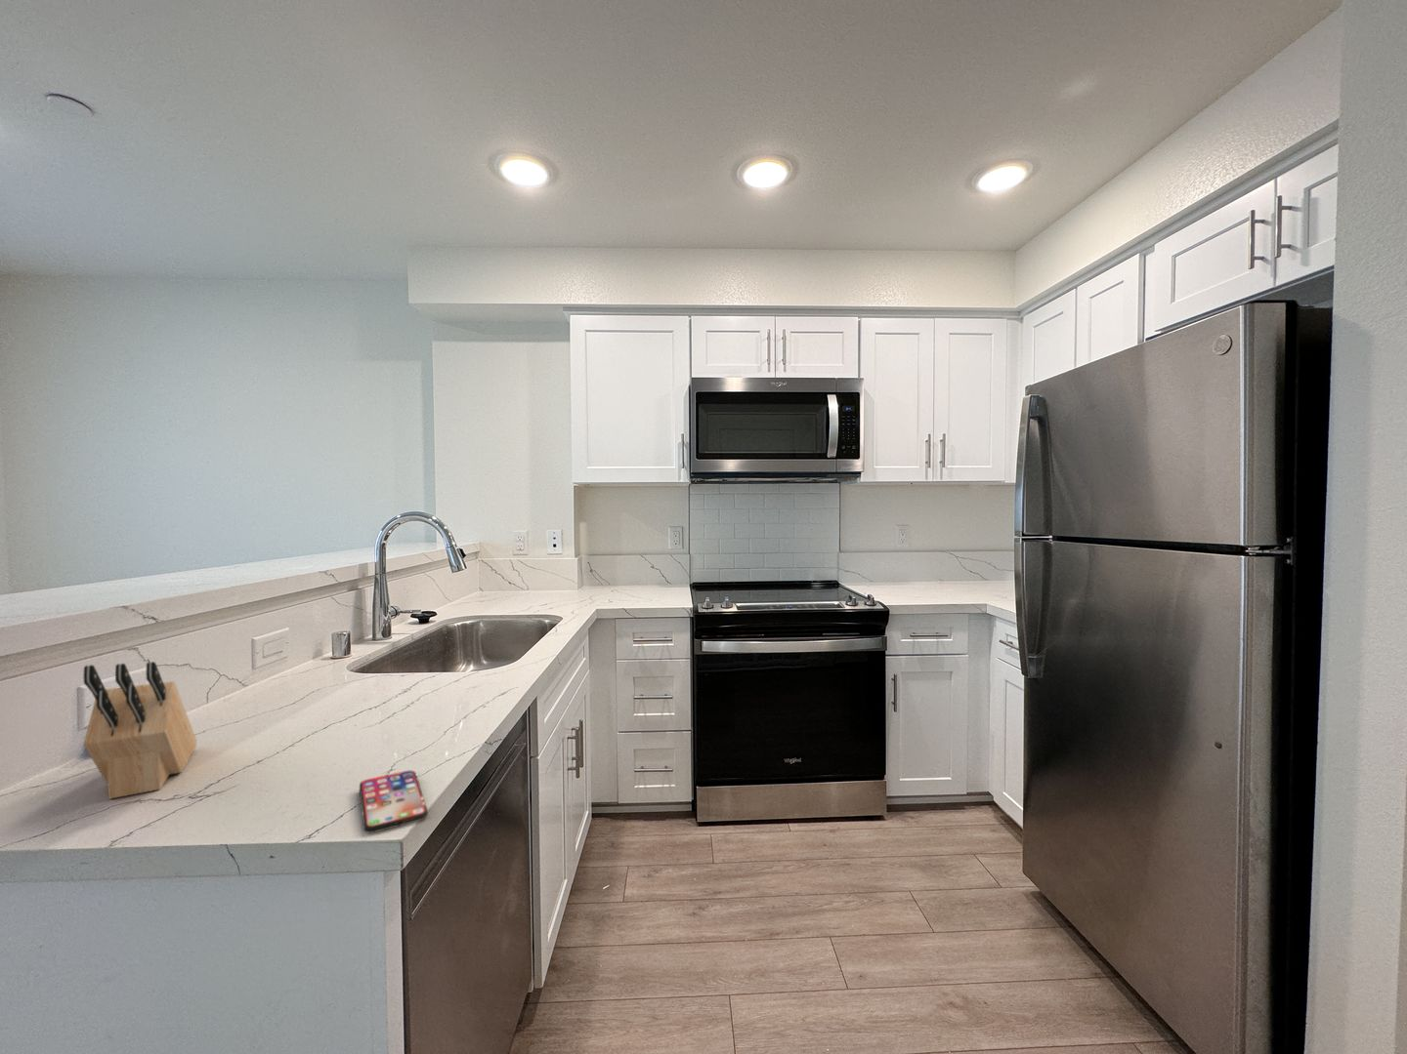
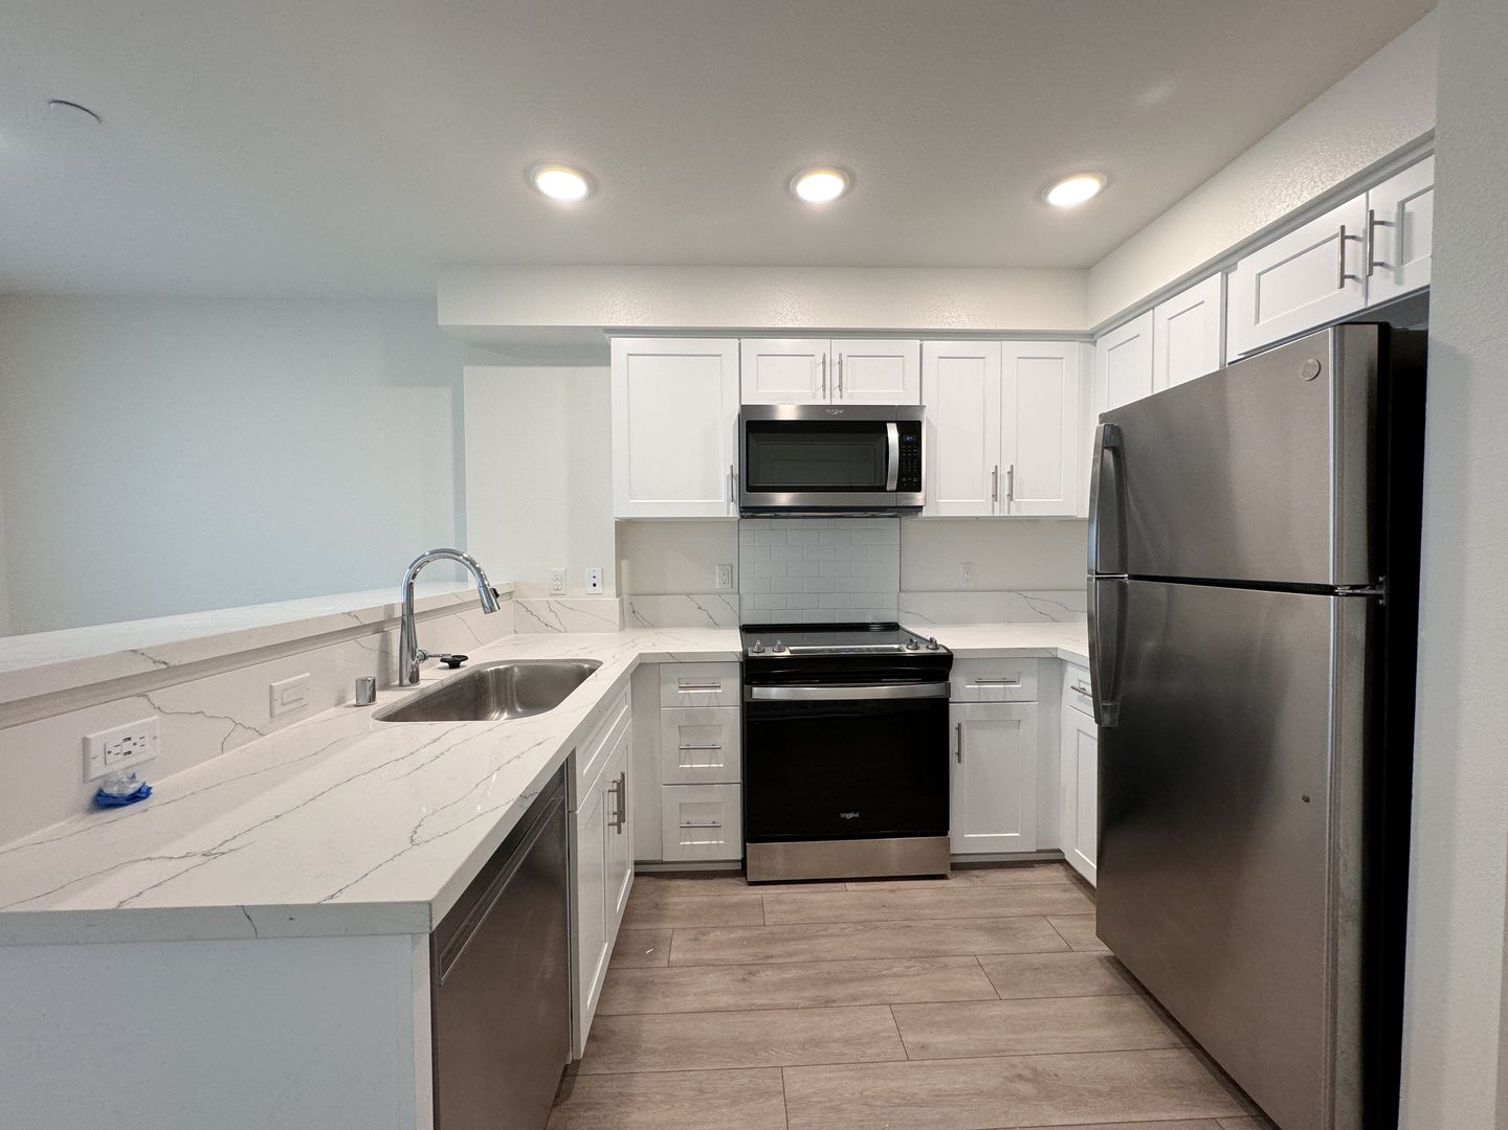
- smartphone [359,769,429,835]
- knife block [82,661,198,800]
